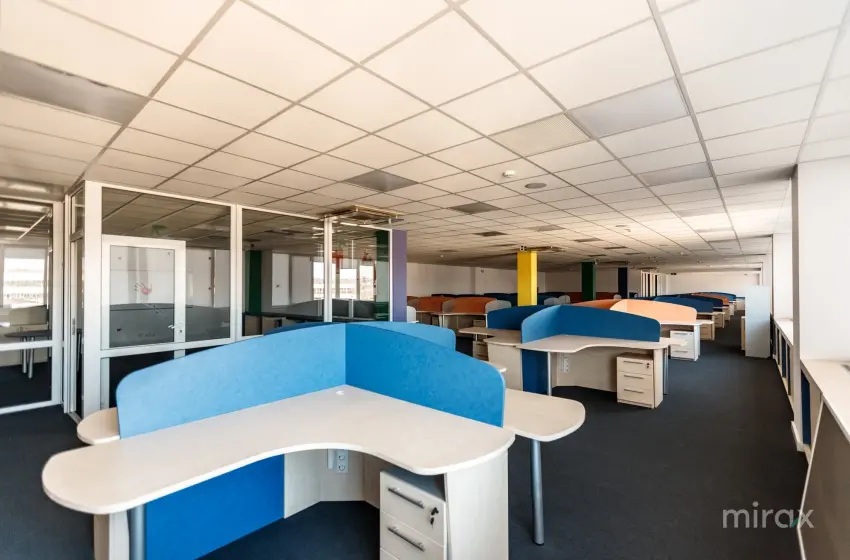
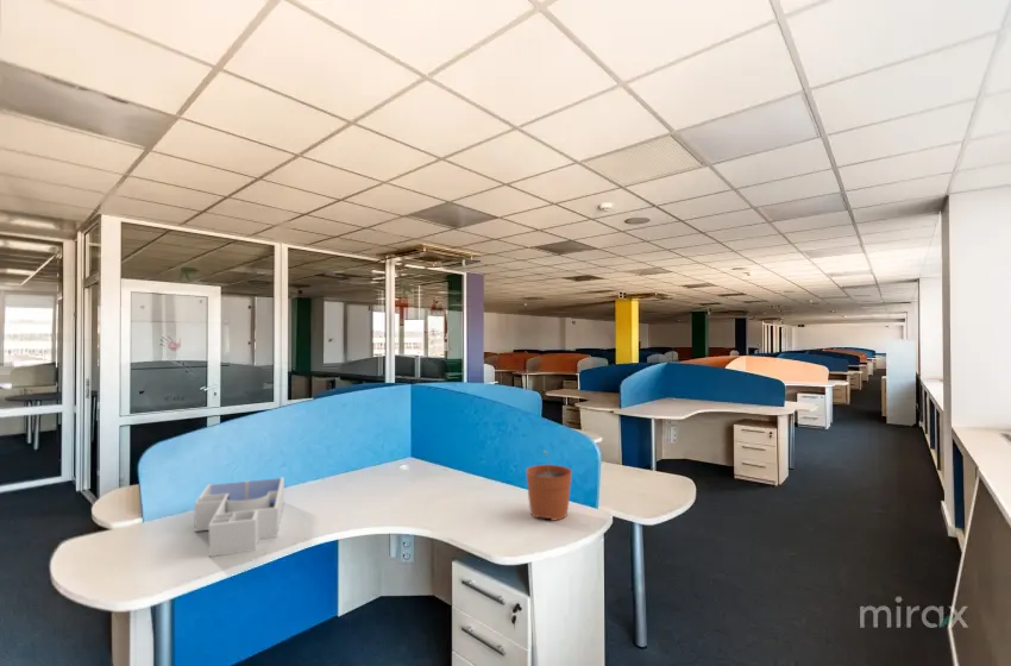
+ plant pot [525,450,573,522]
+ desk organizer [194,476,285,558]
